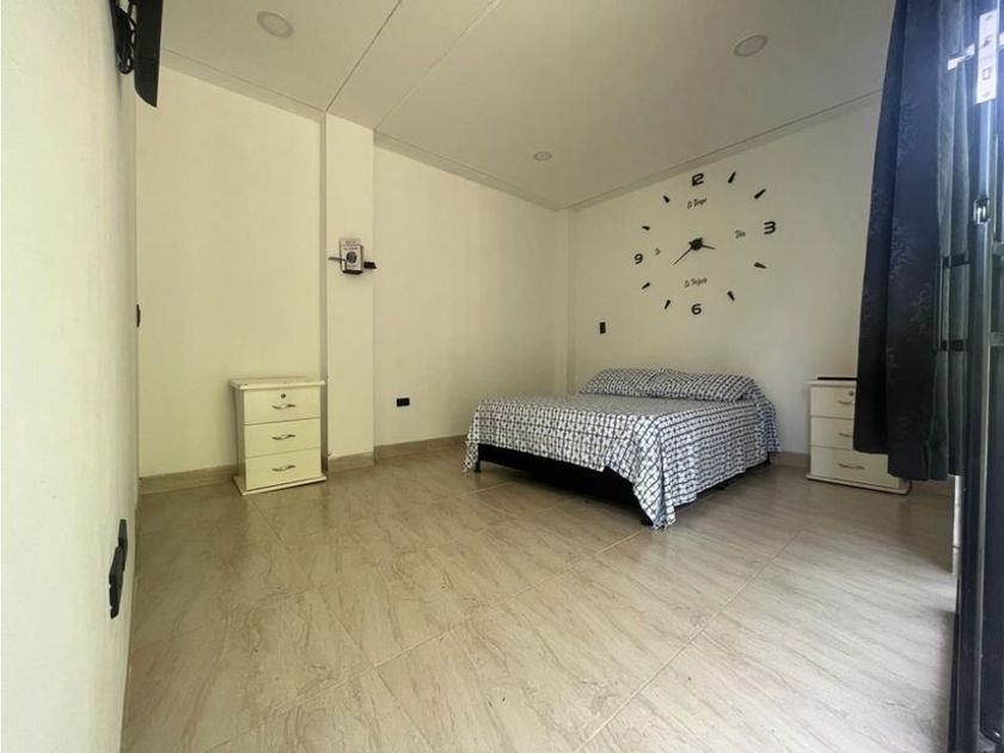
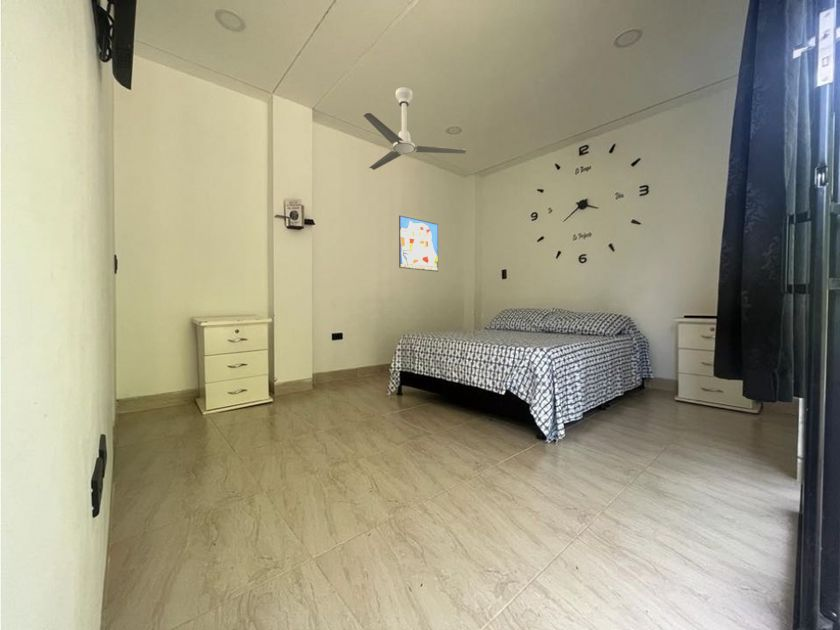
+ wall art [398,215,439,273]
+ ceiling fan [362,86,467,171]
